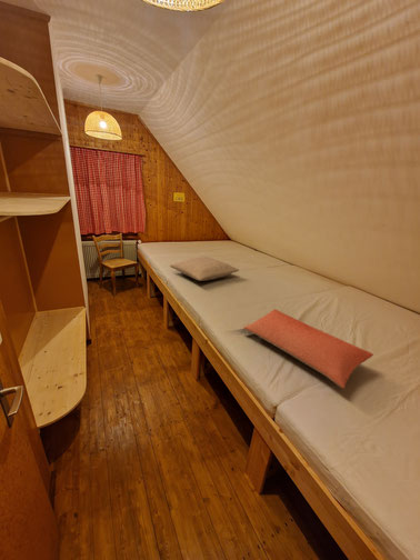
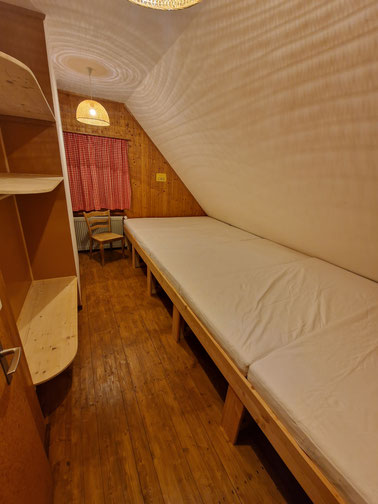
- pillow [169,256,240,282]
- pillow [242,308,374,390]
